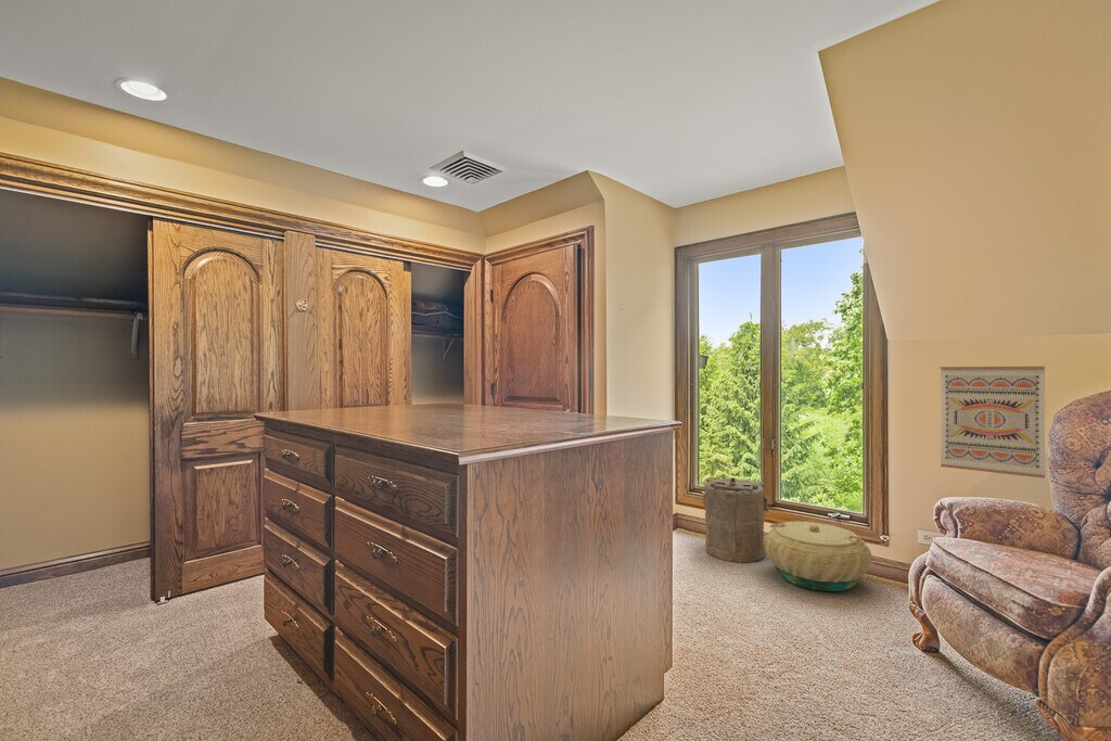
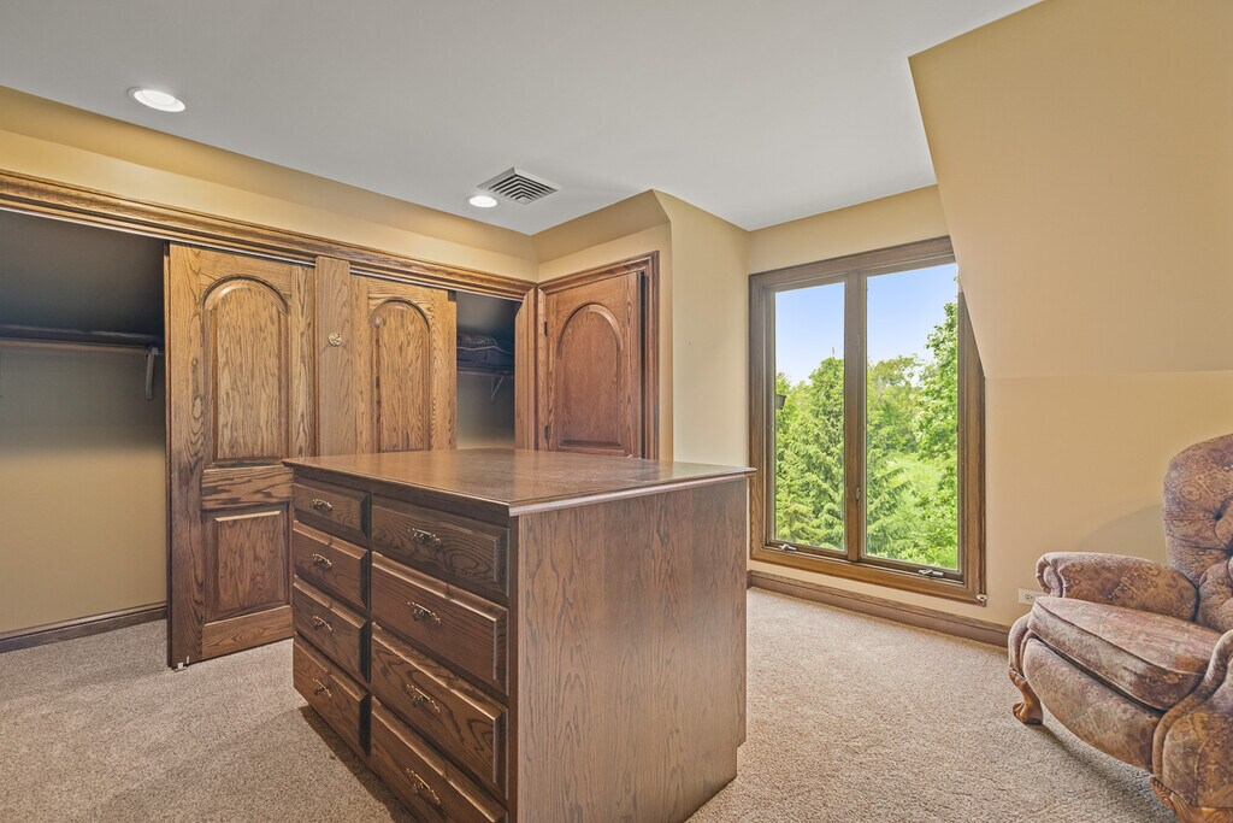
- wall art [940,366,1046,480]
- basket [764,520,872,592]
- laundry hamper [702,476,774,563]
